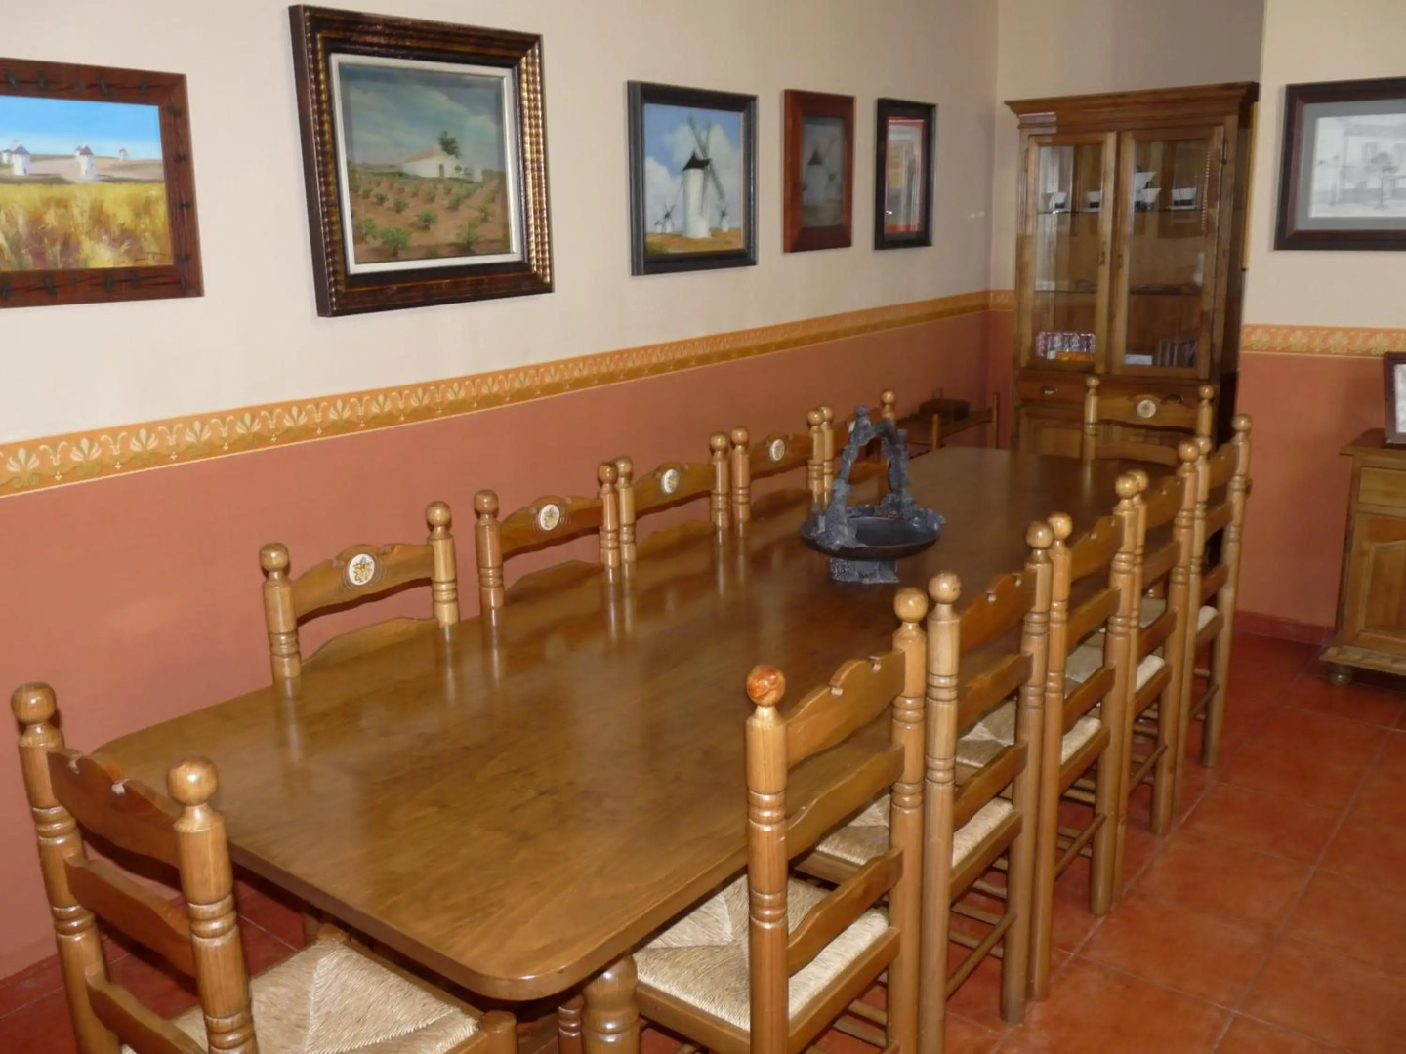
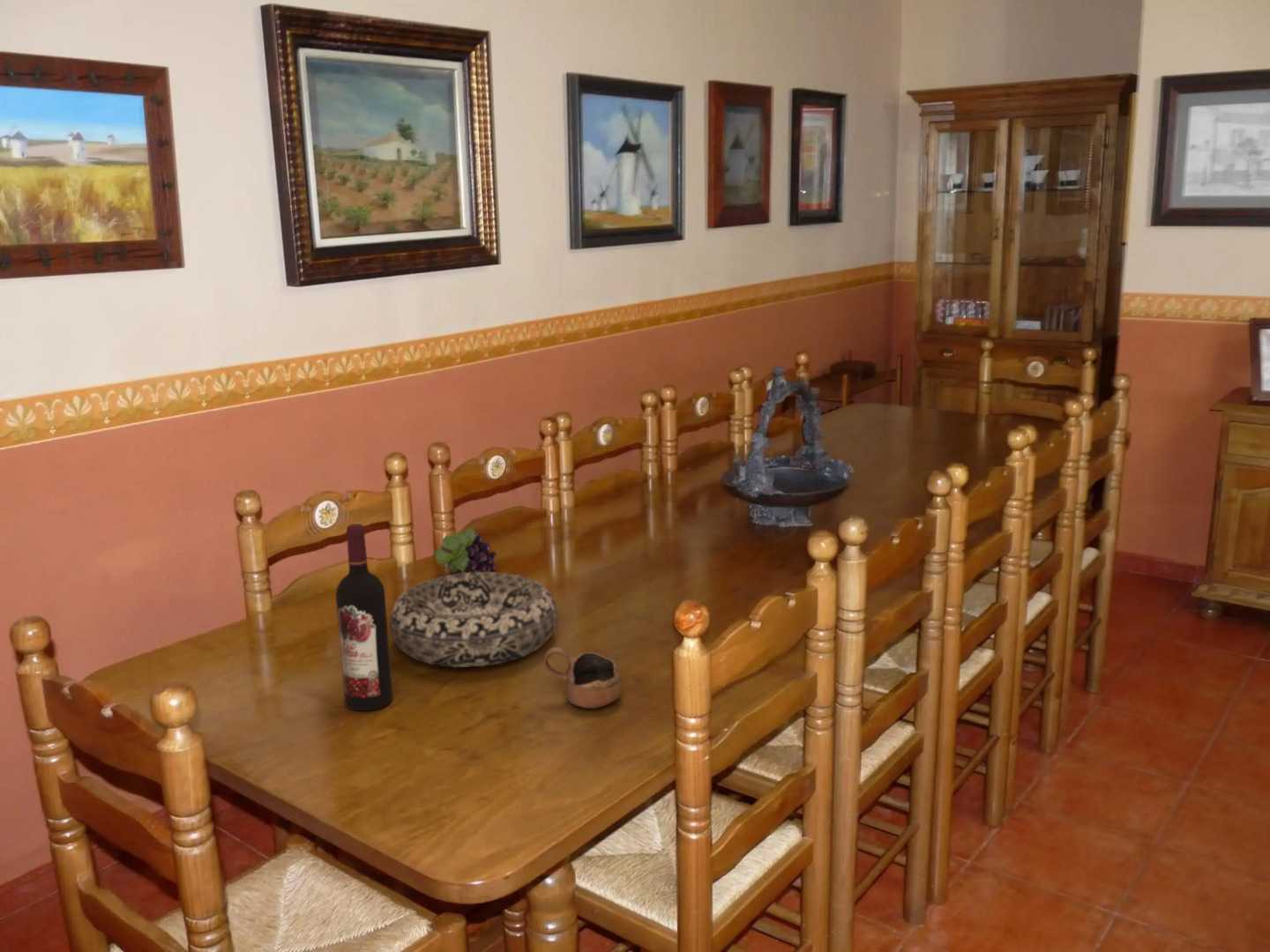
+ wine bottle [335,523,393,711]
+ fruit [433,525,498,574]
+ cup [543,647,624,710]
+ decorative bowl [388,571,558,668]
